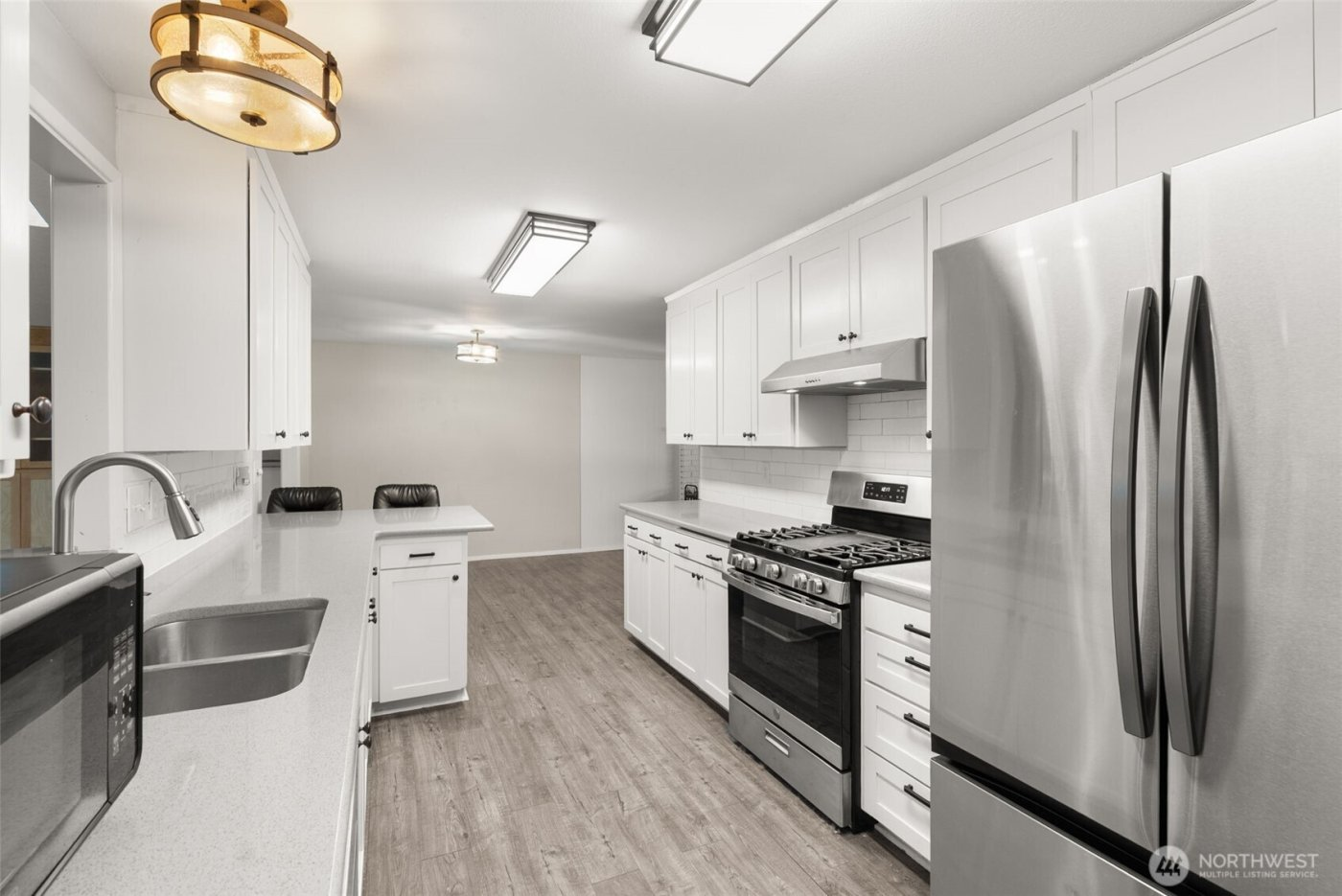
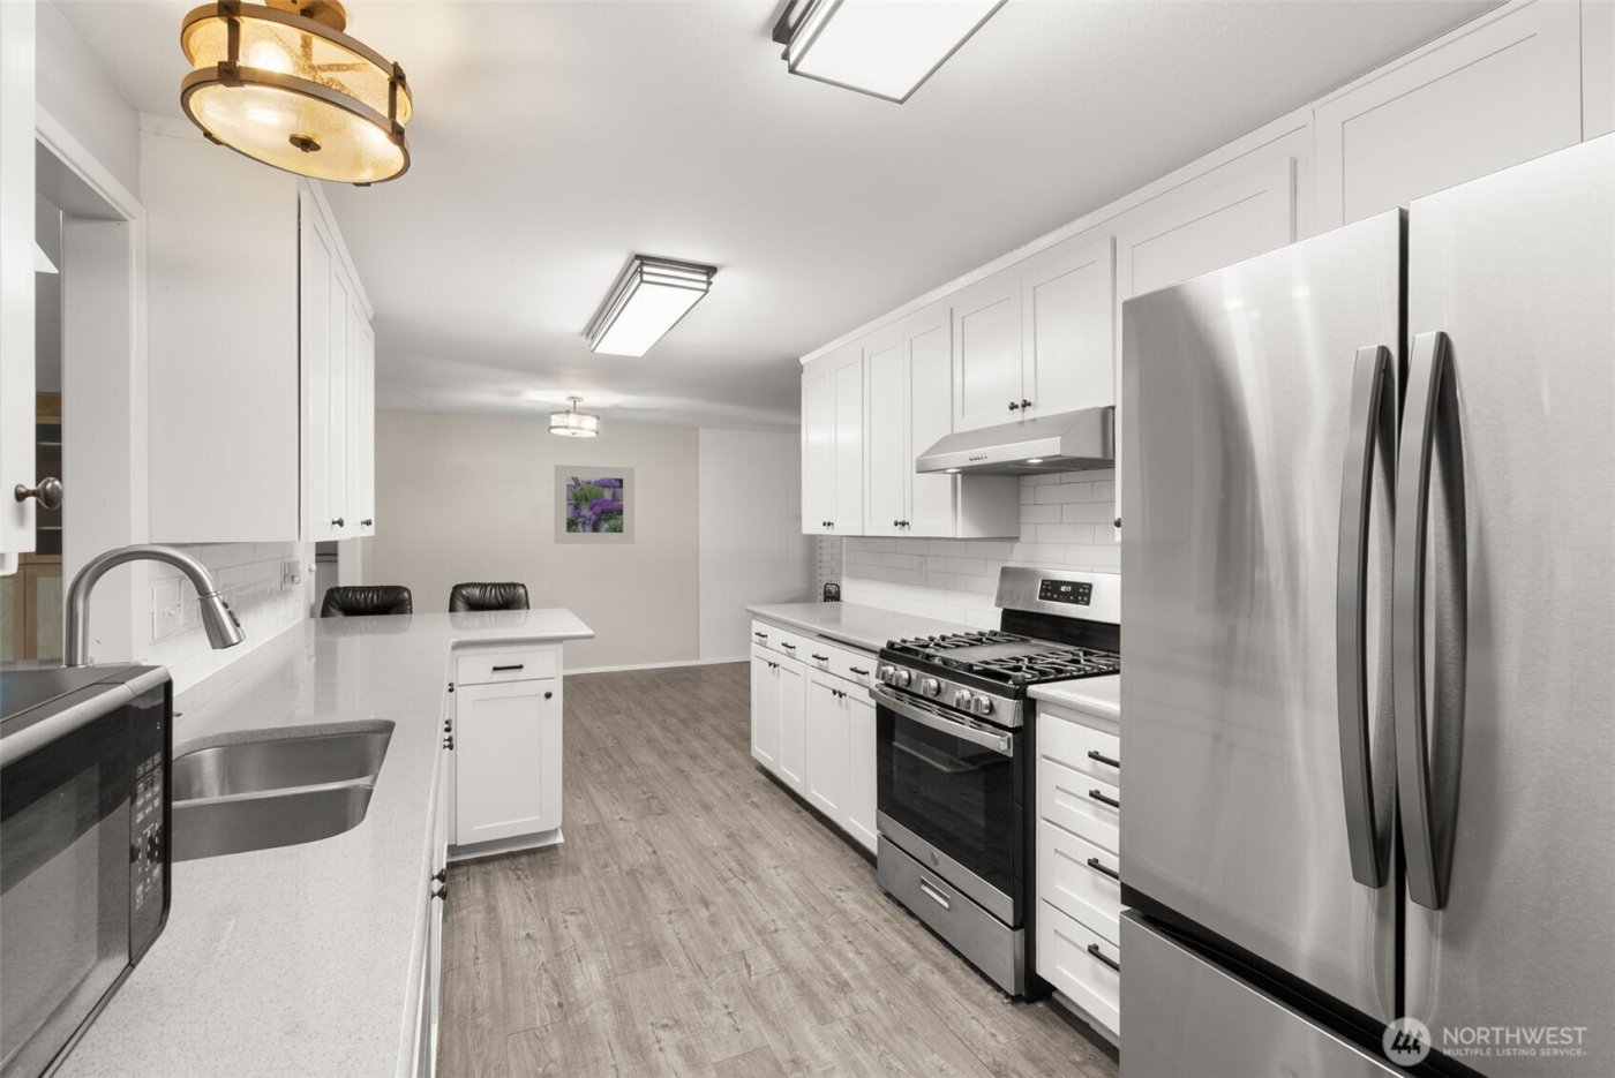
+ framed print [554,463,635,545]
